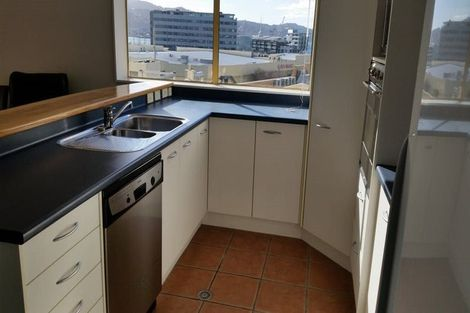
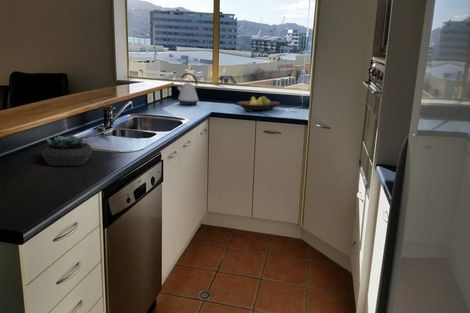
+ fruit bowl [236,95,281,113]
+ kettle [176,72,200,106]
+ succulent plant [40,134,94,167]
